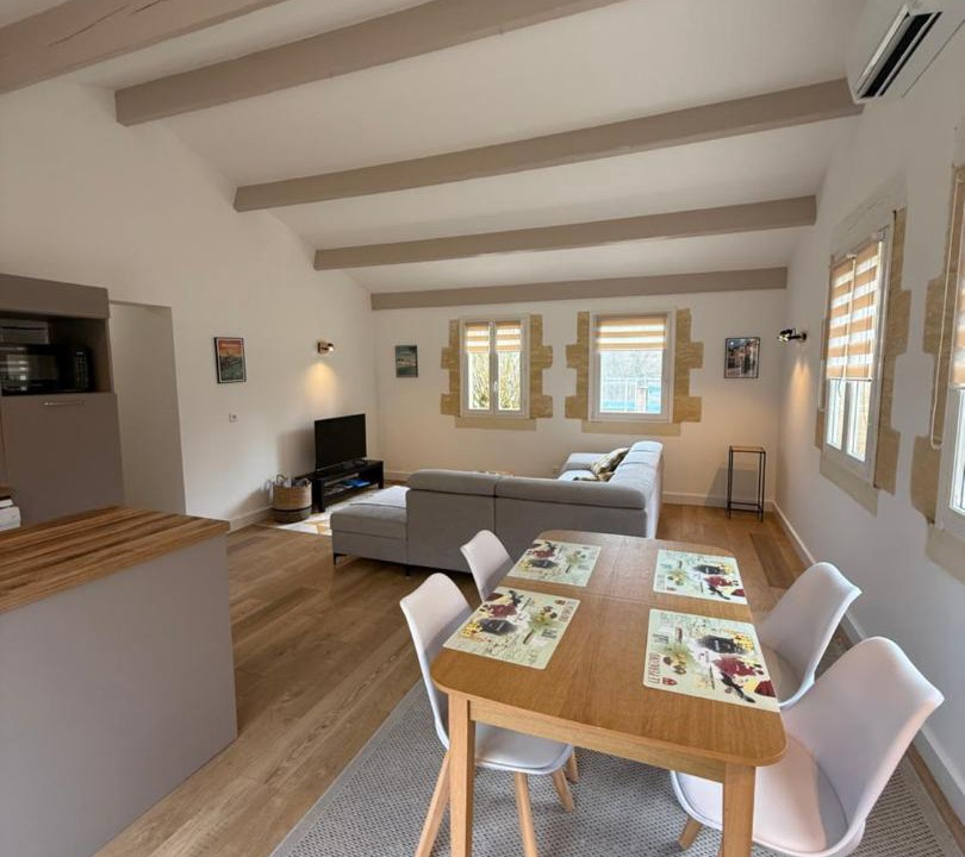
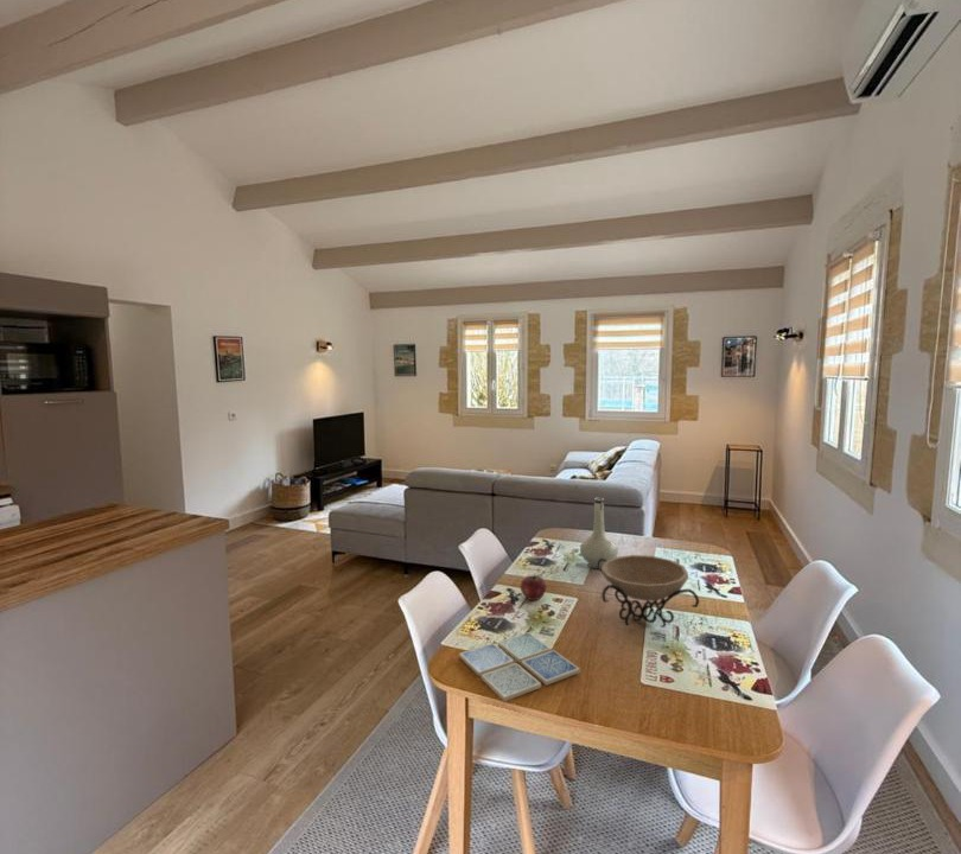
+ vase [579,497,619,569]
+ drink coaster [458,631,581,702]
+ decorative bowl [597,554,700,629]
+ apple [520,573,547,601]
